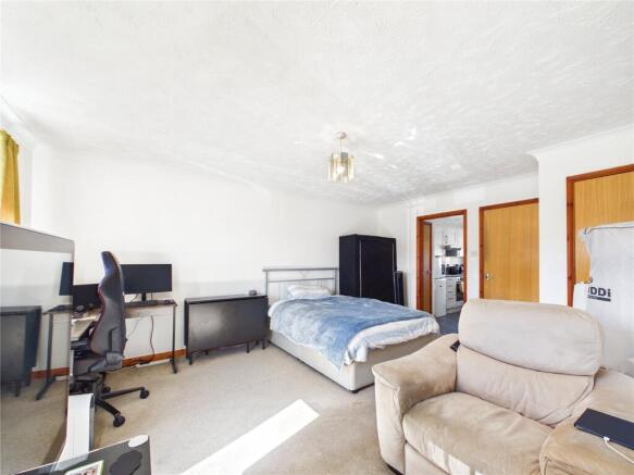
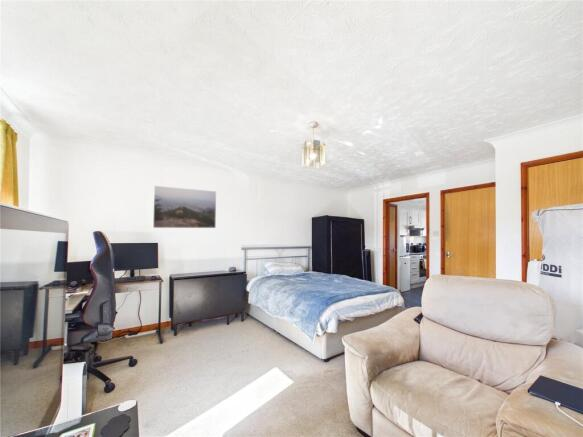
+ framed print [152,185,217,229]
